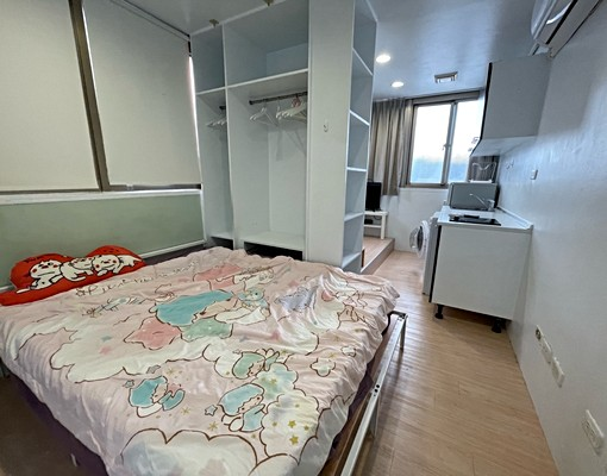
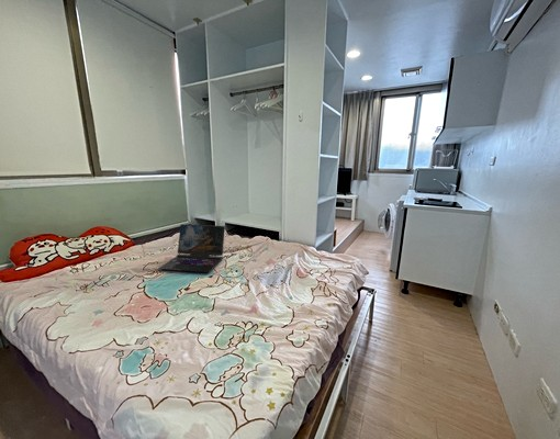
+ laptop [157,223,226,273]
